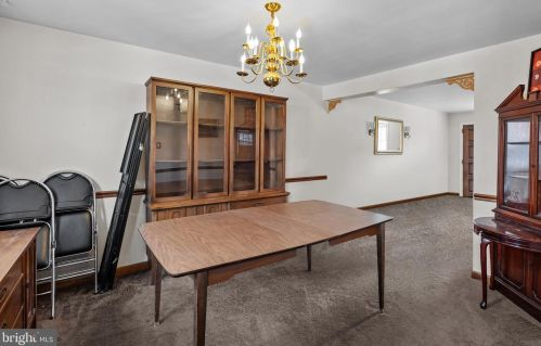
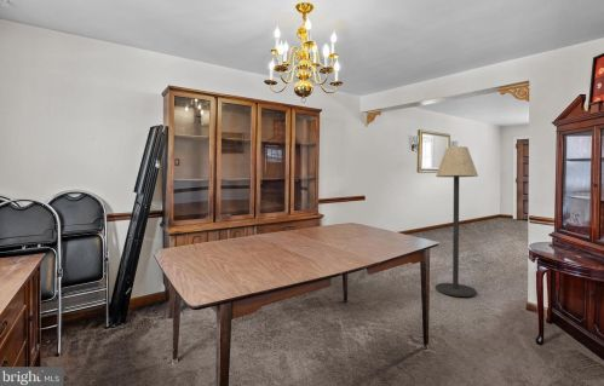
+ floor lamp [435,145,479,298]
